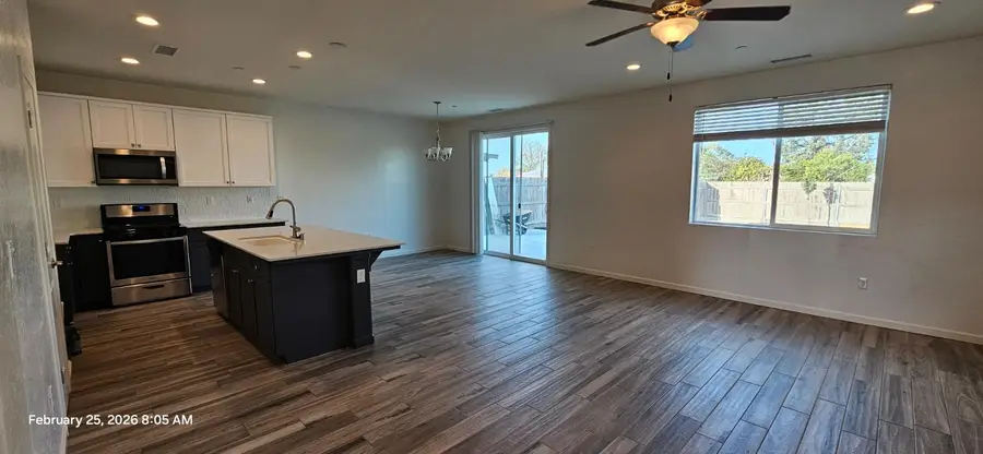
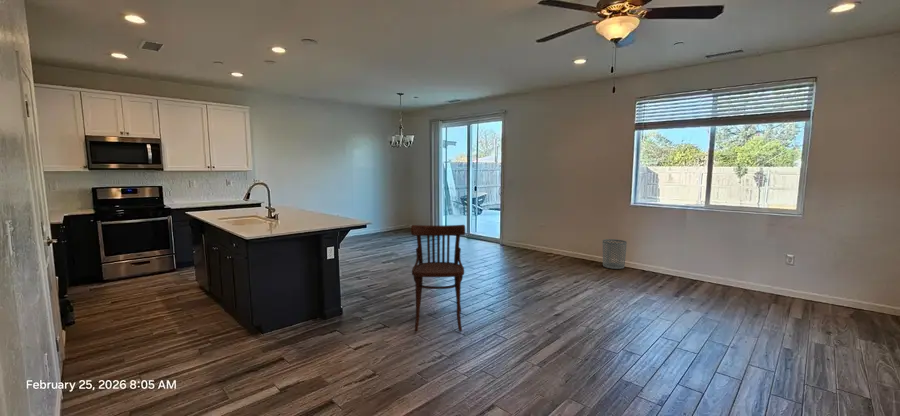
+ dining chair [410,224,466,332]
+ waste bin [602,238,628,270]
